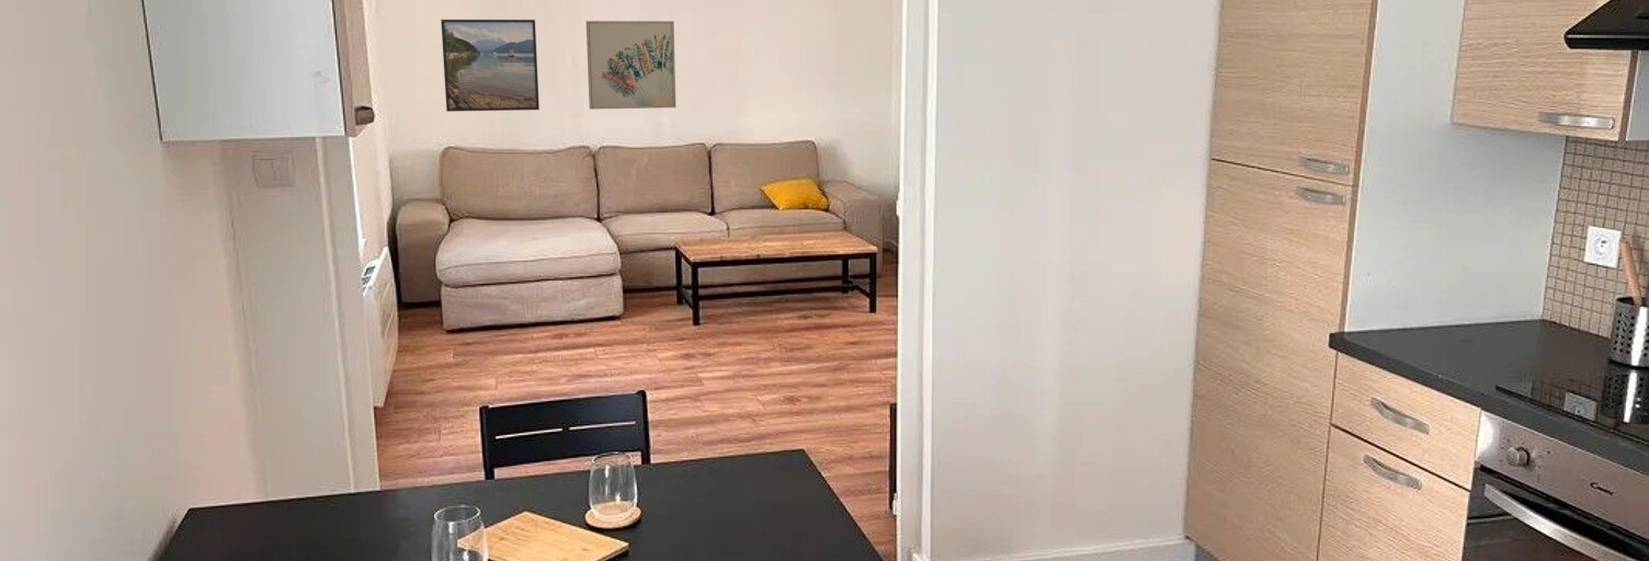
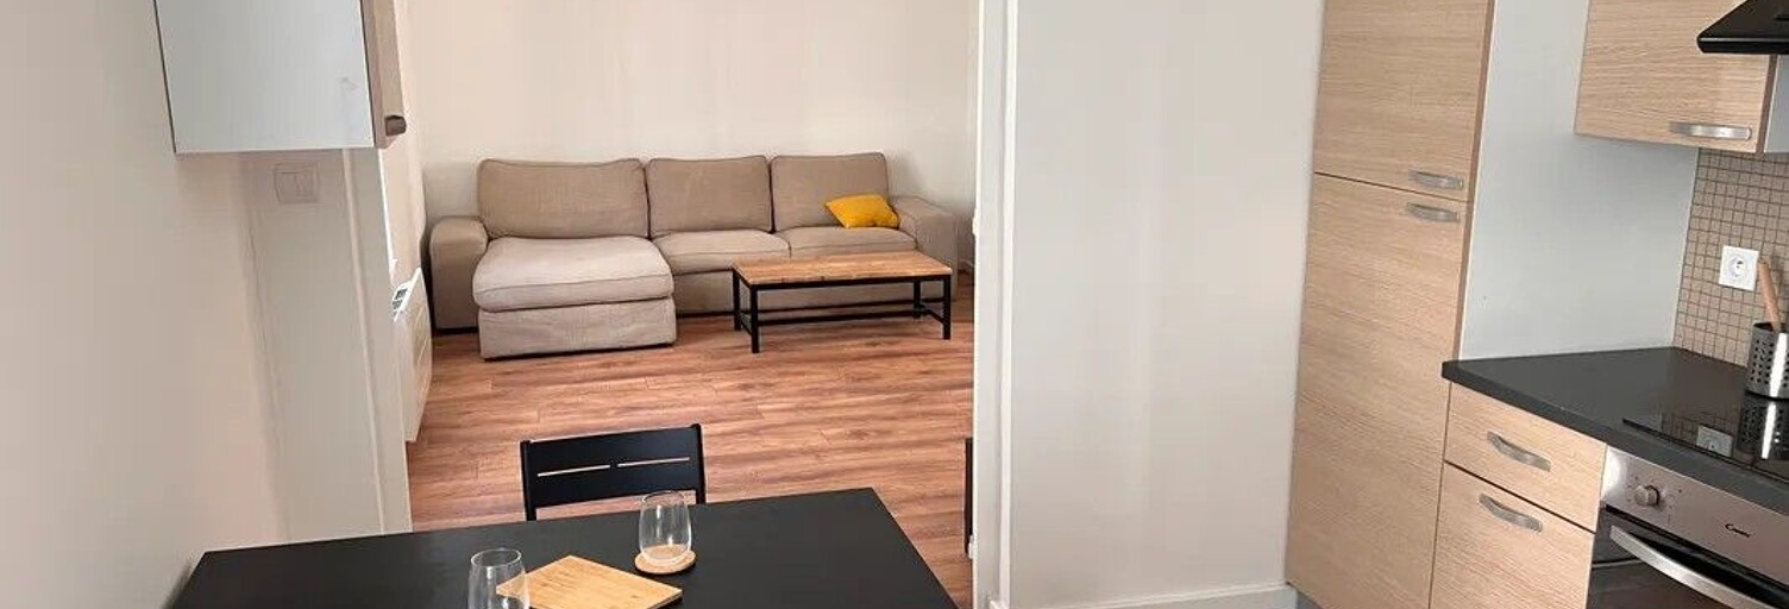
- wall art [585,20,676,111]
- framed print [440,19,541,113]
